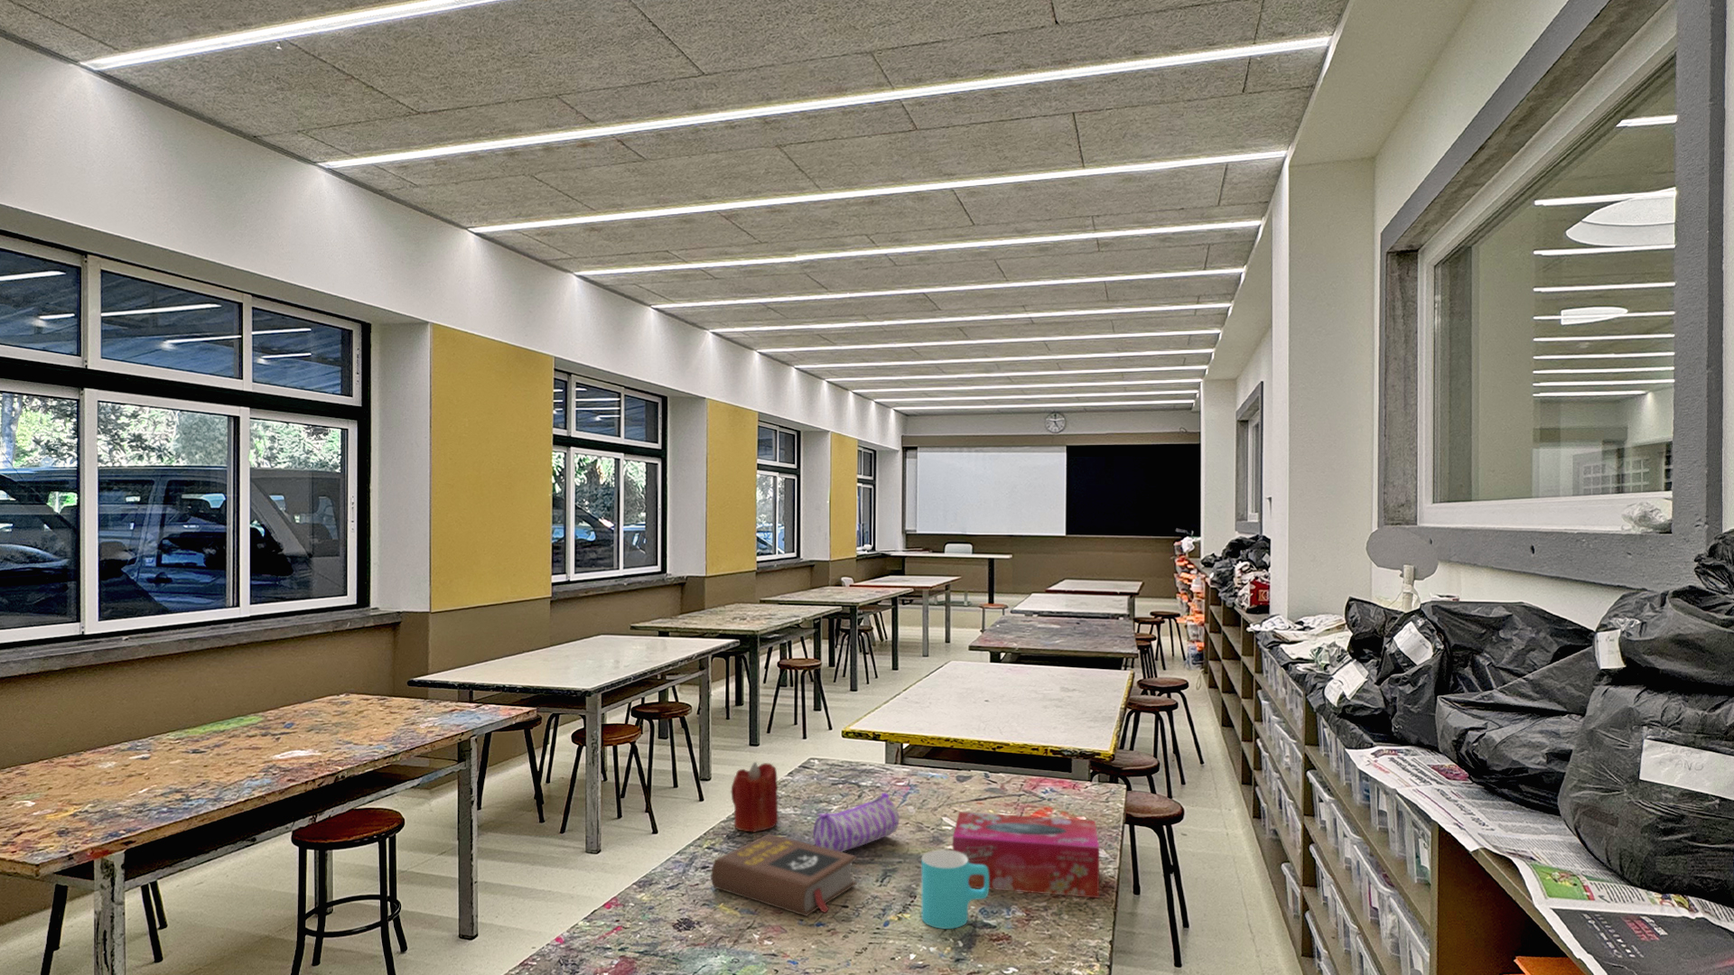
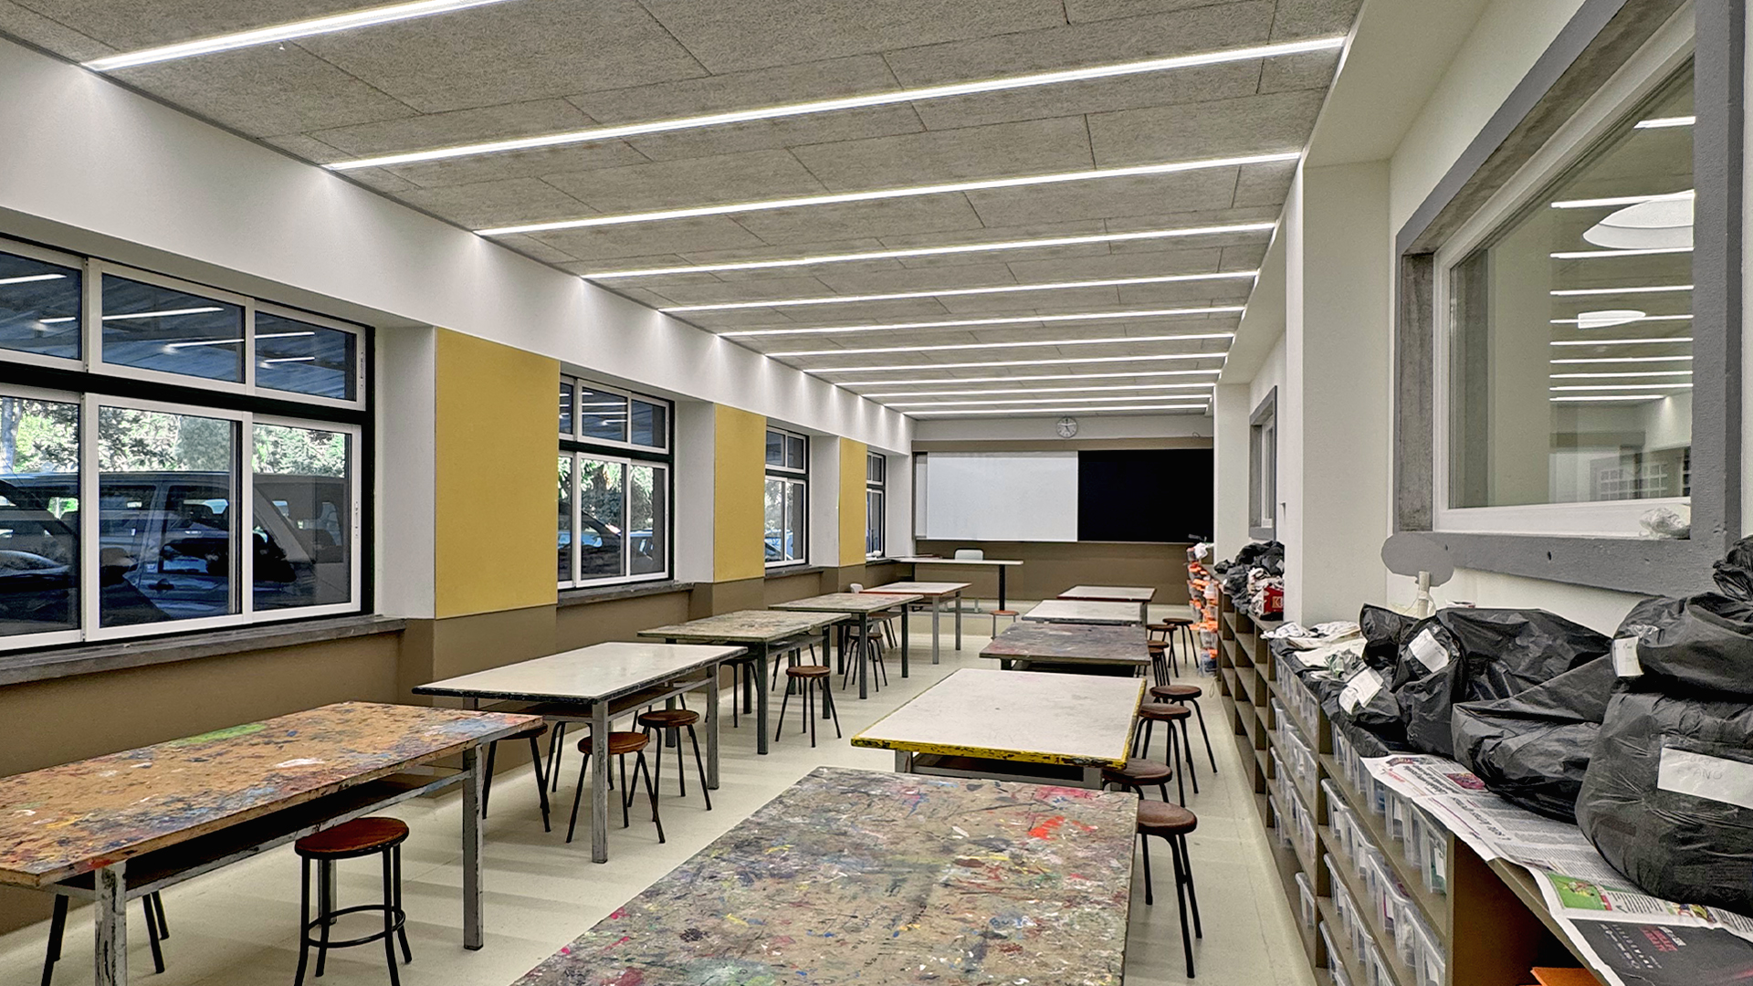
- candle [730,761,779,833]
- pencil case [812,792,899,852]
- book [710,832,857,917]
- cup [921,849,990,930]
- tissue box [952,811,1100,899]
